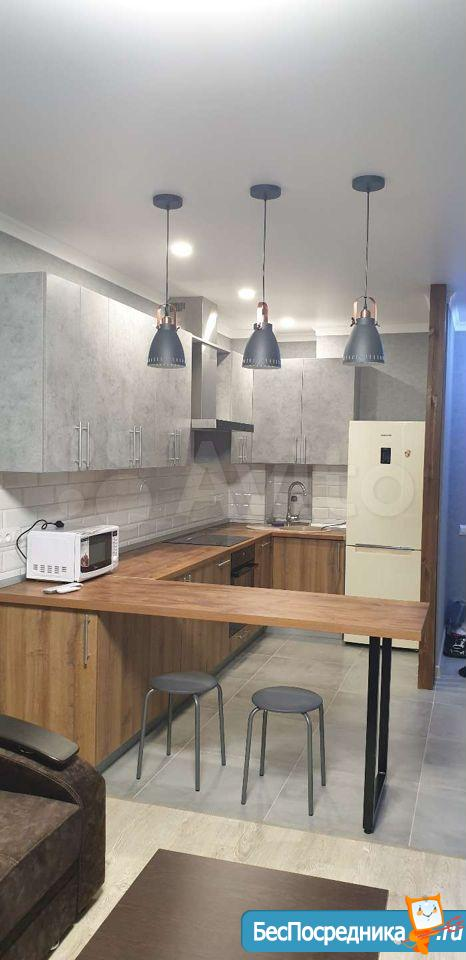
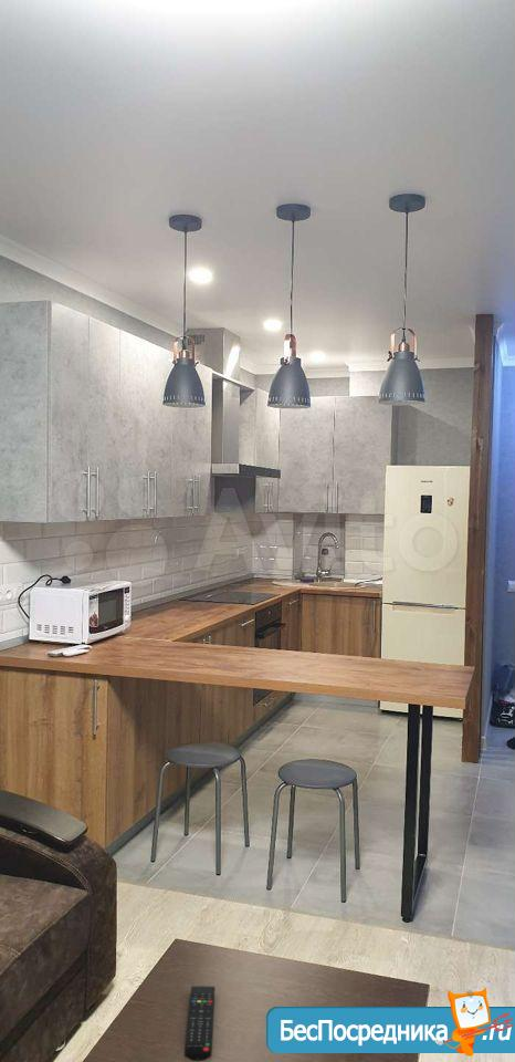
+ remote control [183,985,216,1062]
